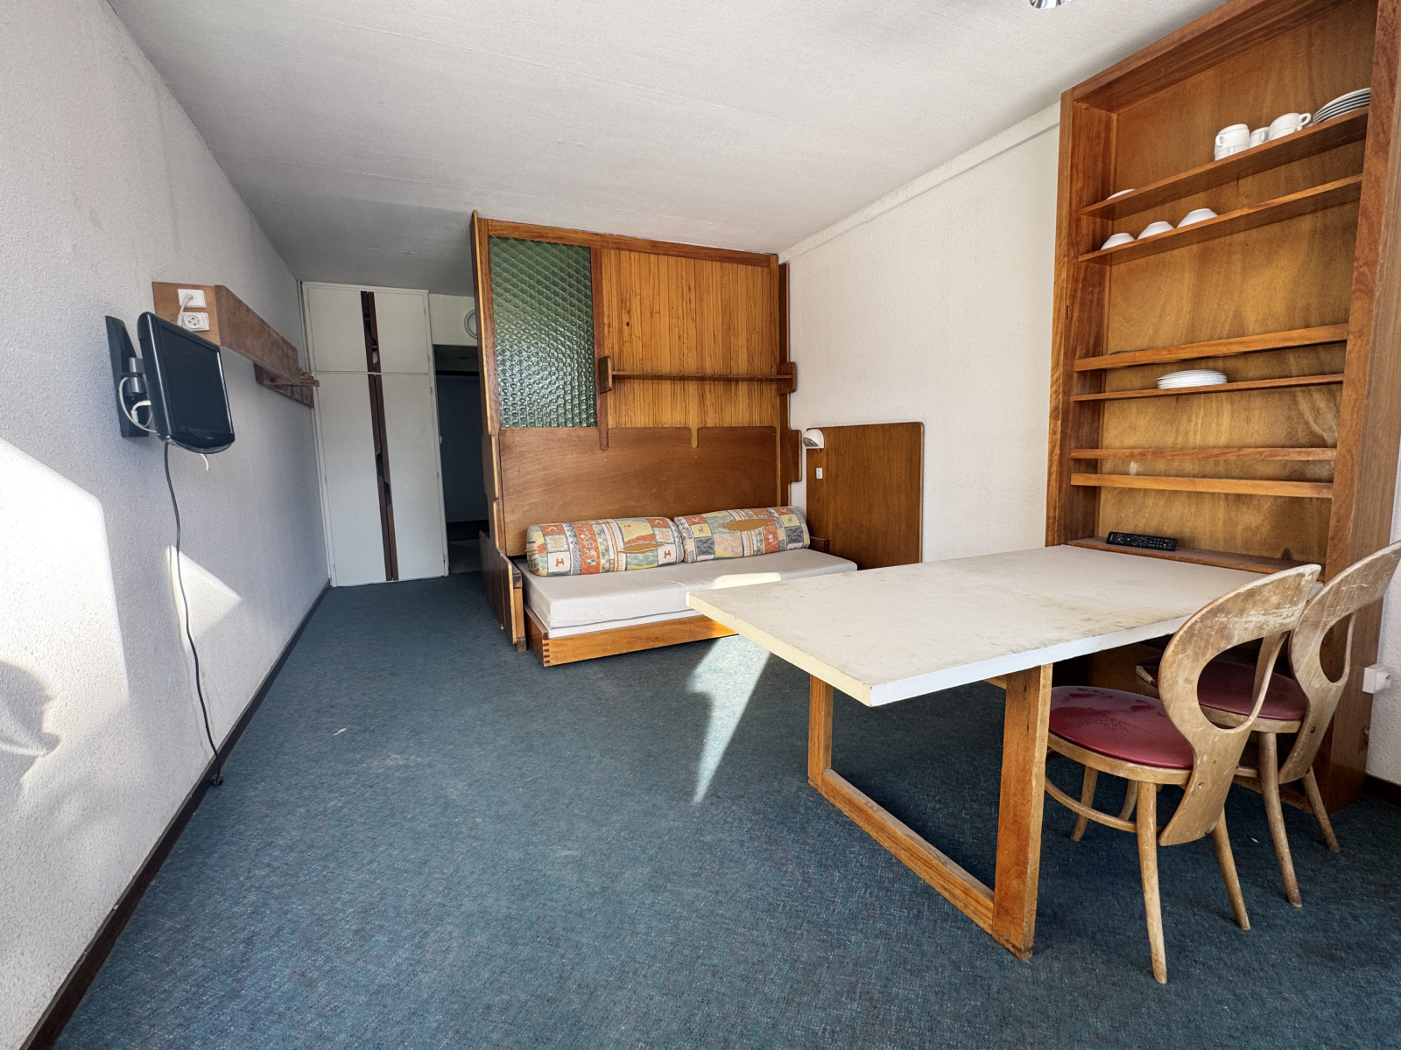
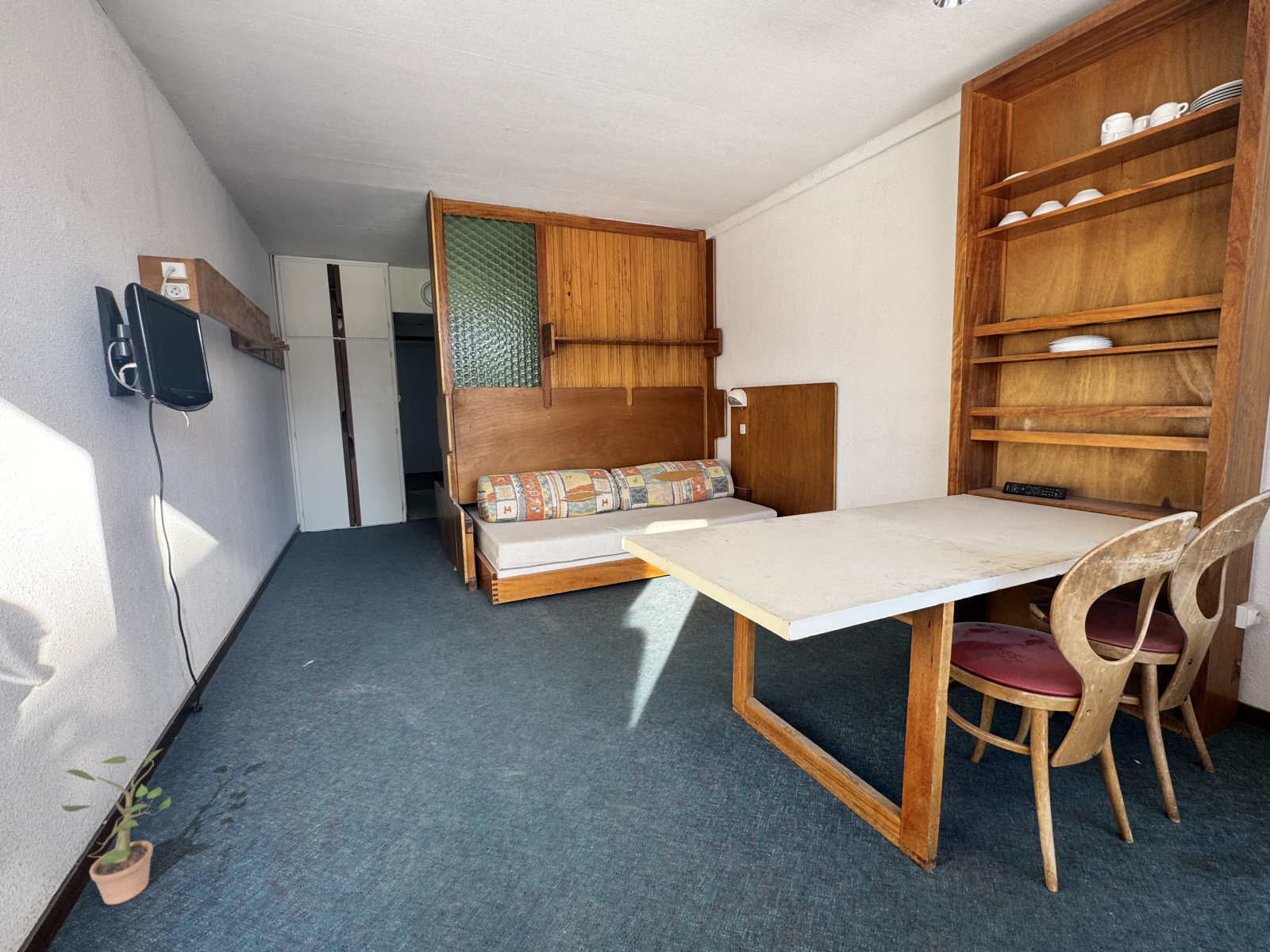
+ potted plant [60,747,171,906]
